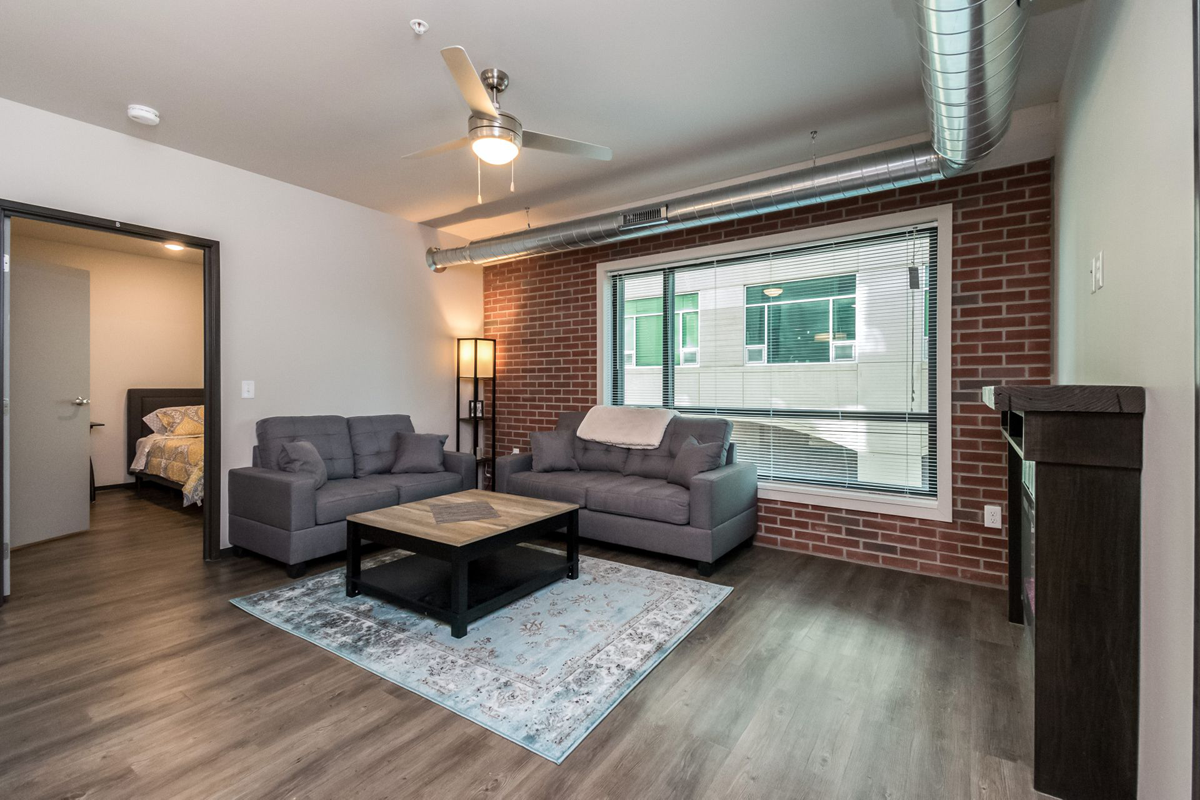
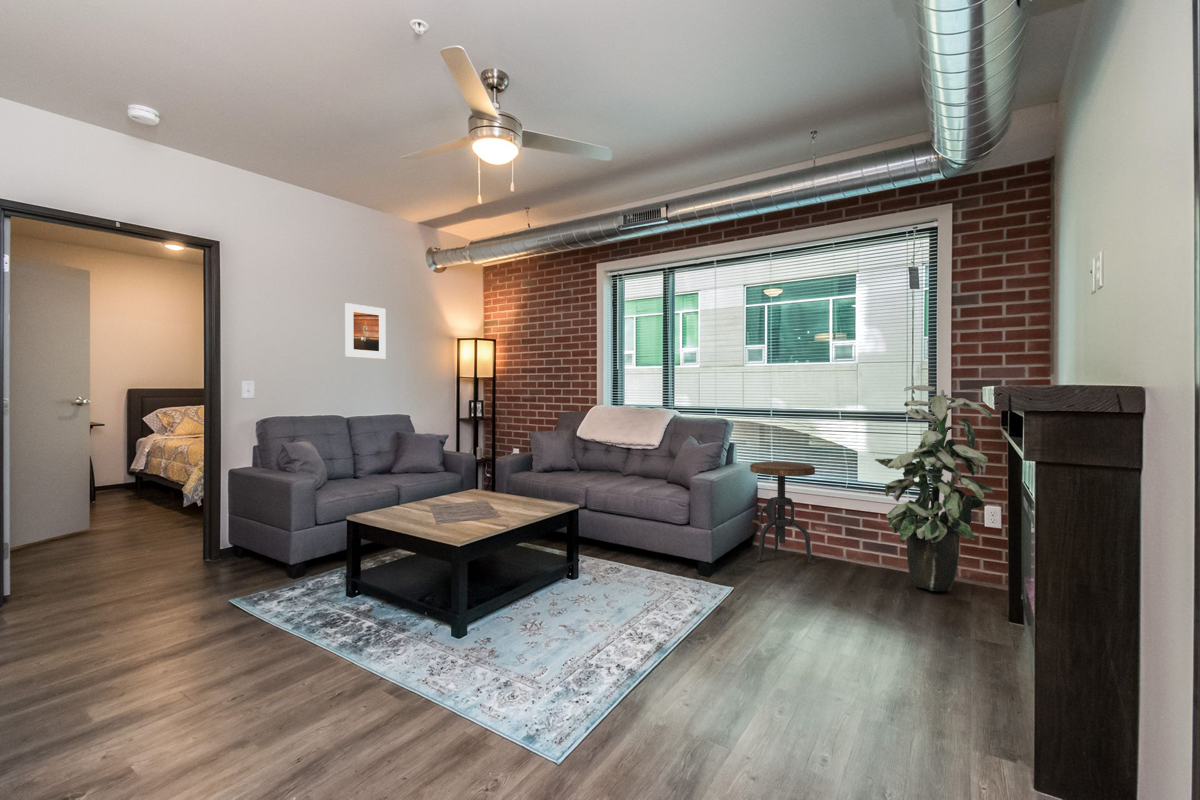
+ side table [749,461,816,565]
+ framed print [344,302,387,360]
+ indoor plant [874,384,995,592]
